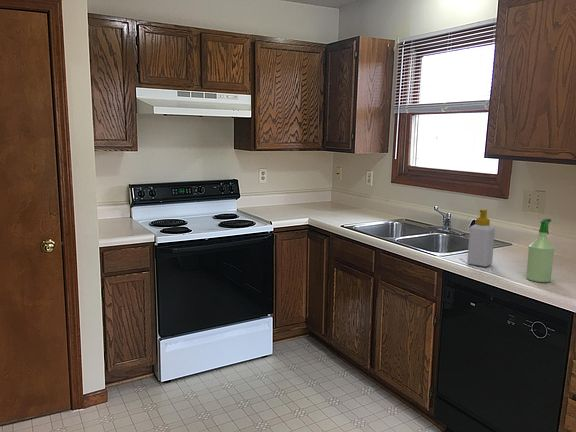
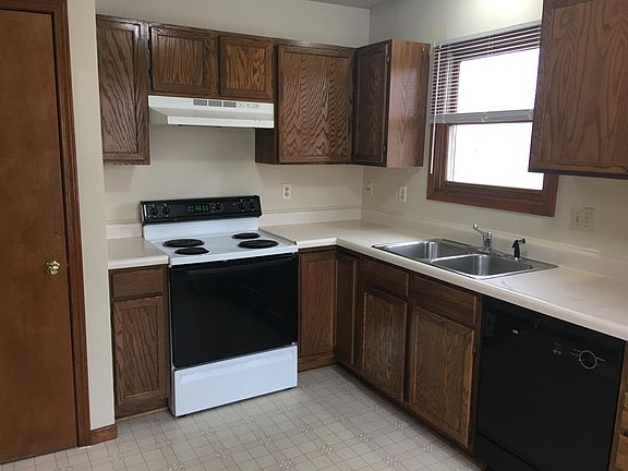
- soap bottle [466,208,496,268]
- spray bottle [525,218,556,283]
